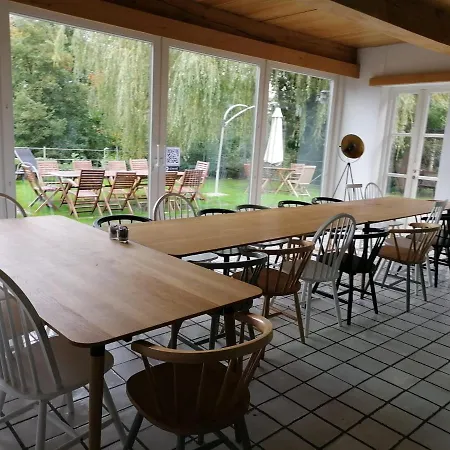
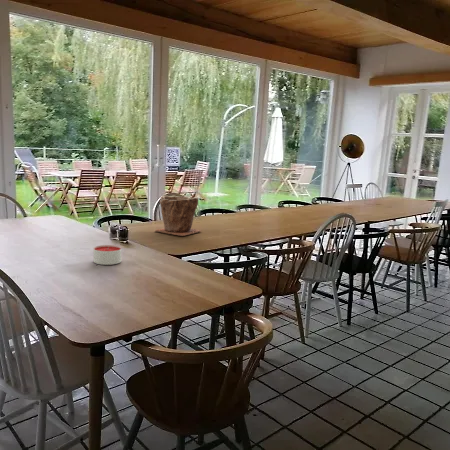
+ plant pot [154,194,202,237]
+ candle [92,244,122,266]
